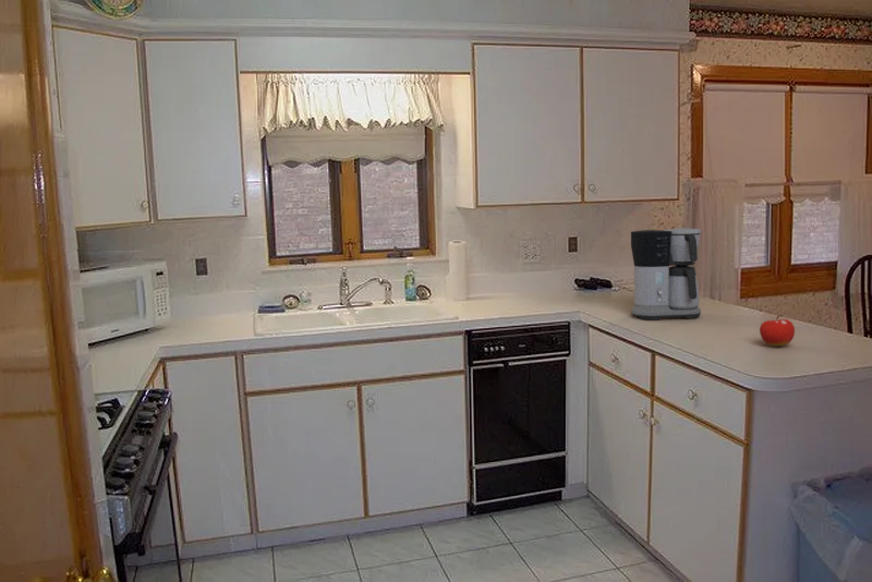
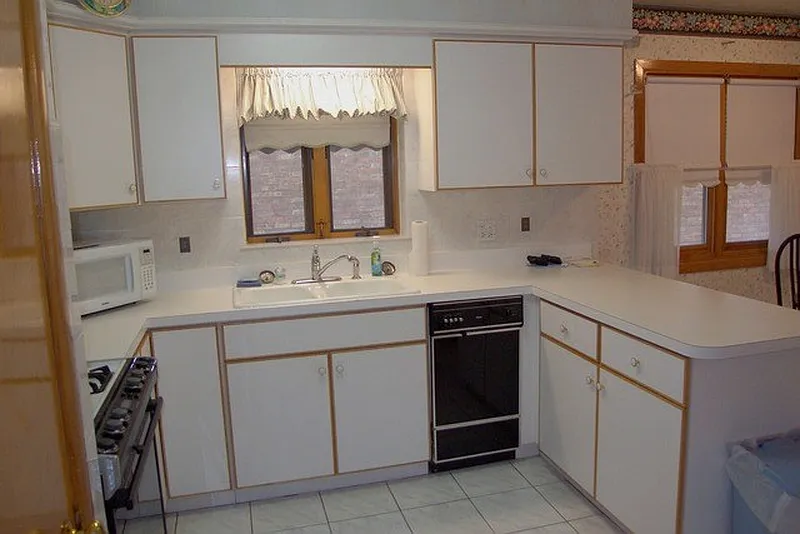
- coffee maker [630,227,702,322]
- fruit [759,314,796,347]
